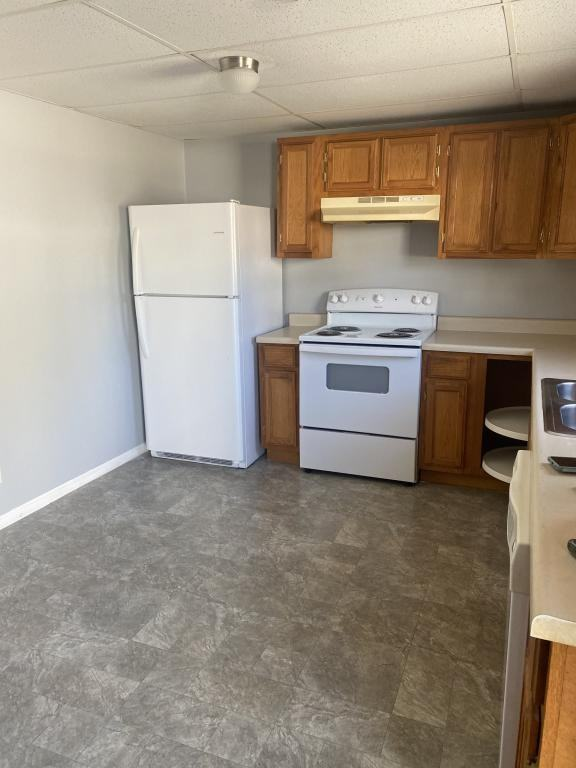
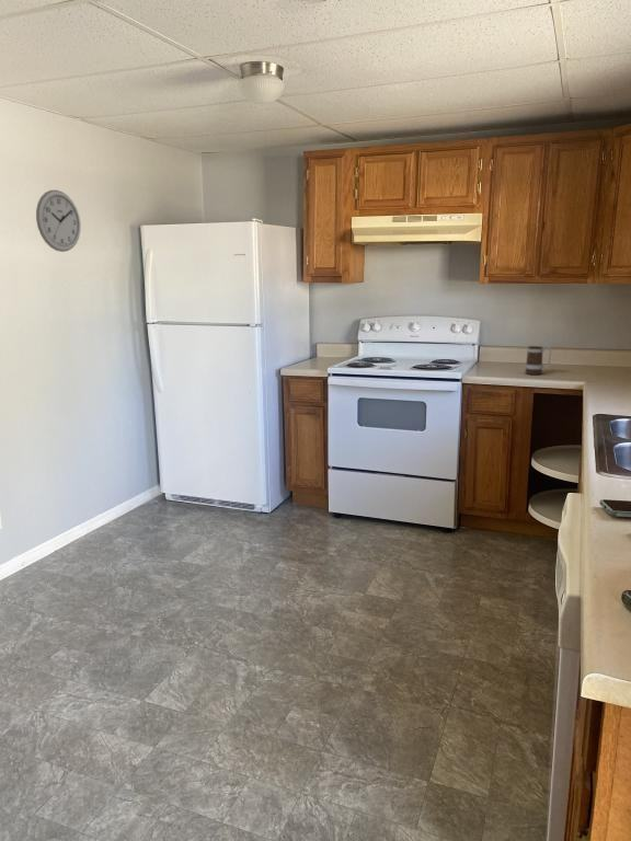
+ mug [525,345,553,376]
+ wall clock [35,189,82,253]
